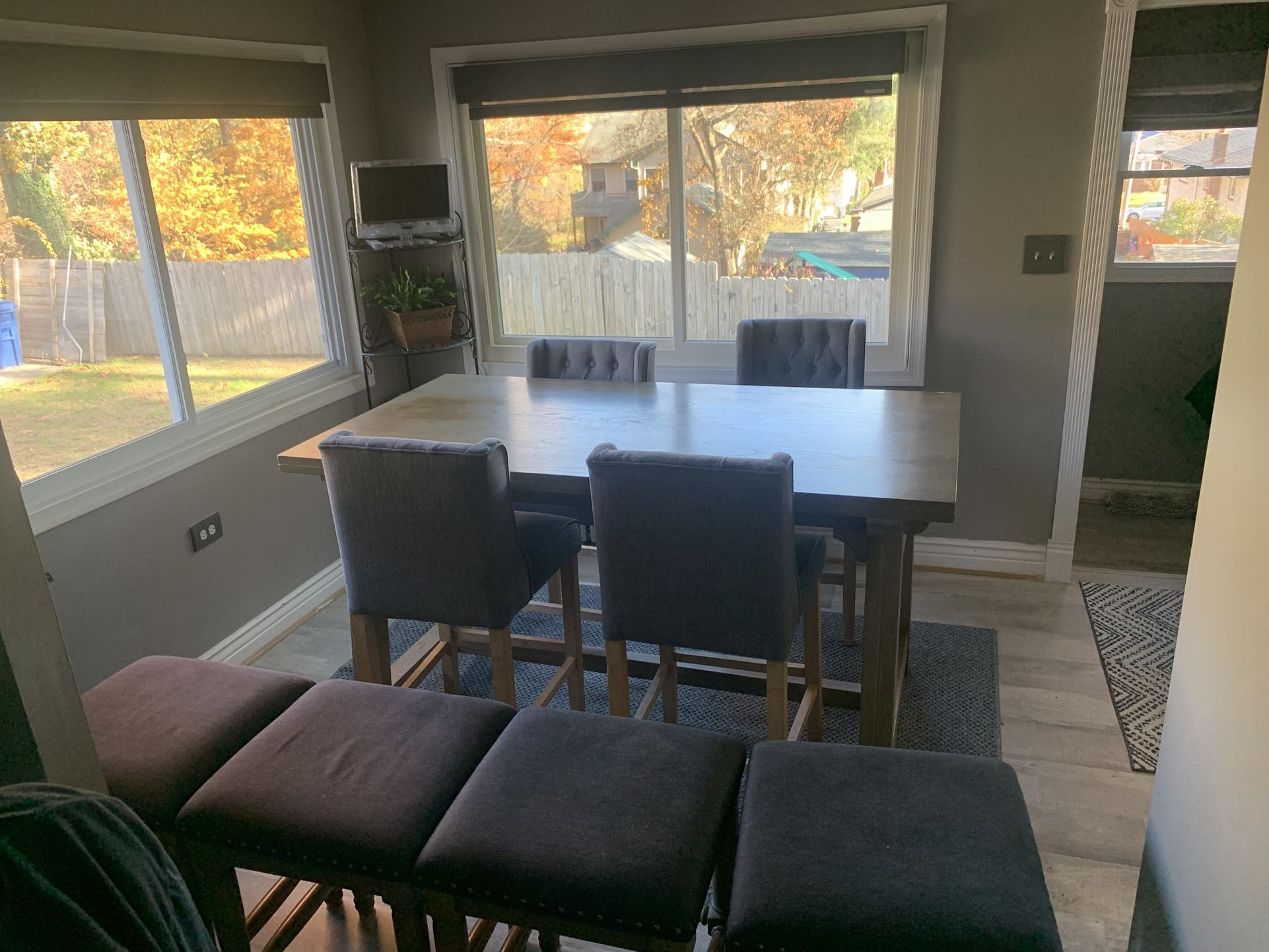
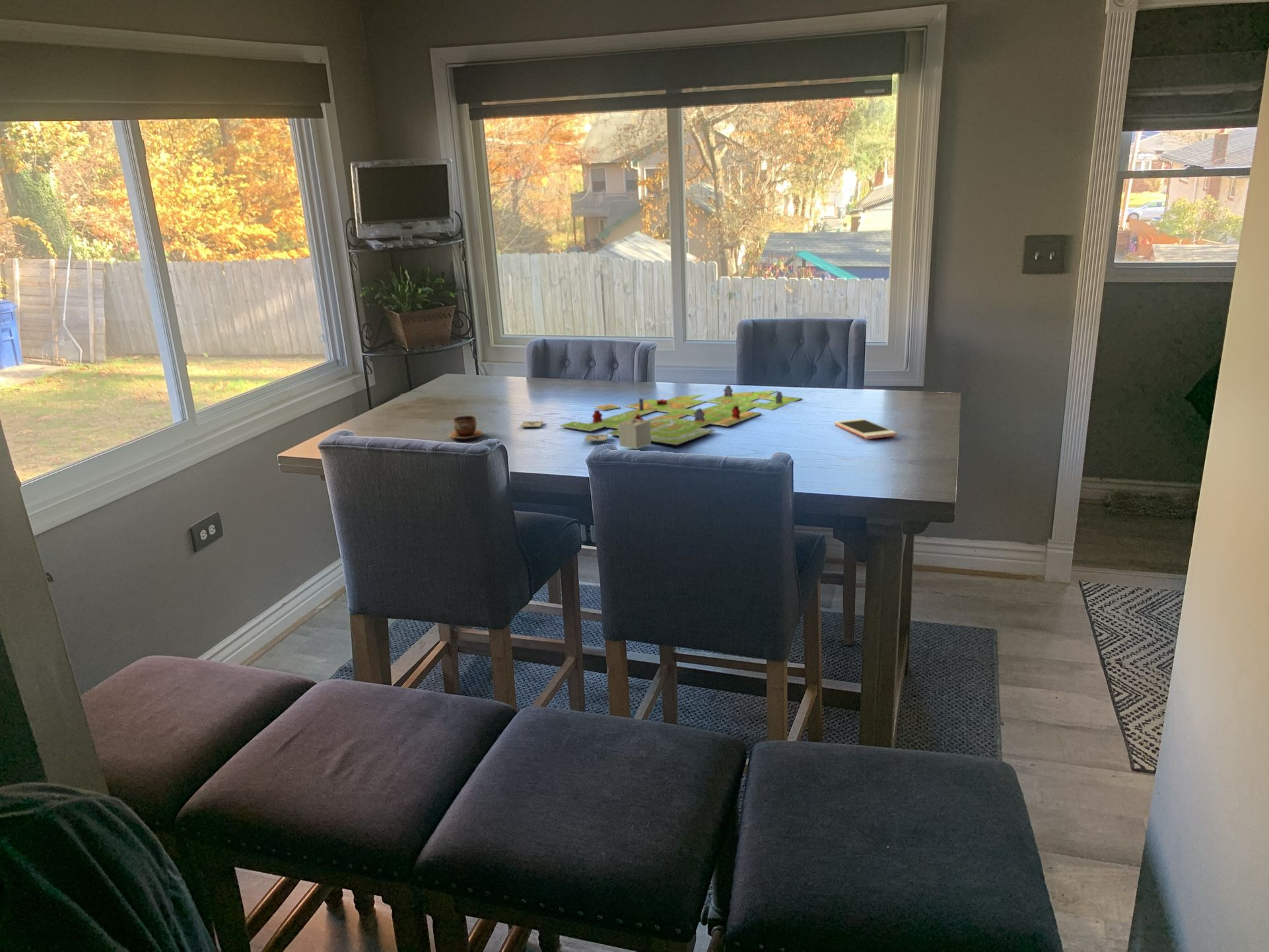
+ gameboard [520,384,803,450]
+ cell phone [834,418,897,440]
+ cup [448,415,484,440]
